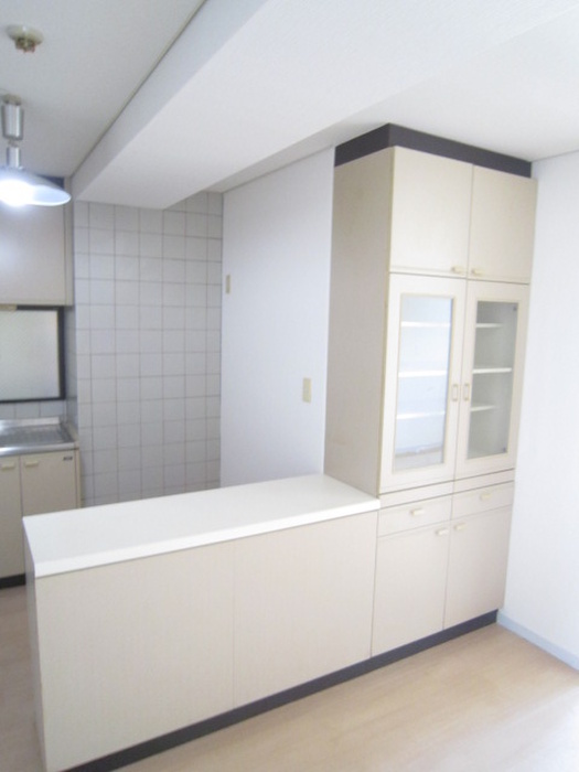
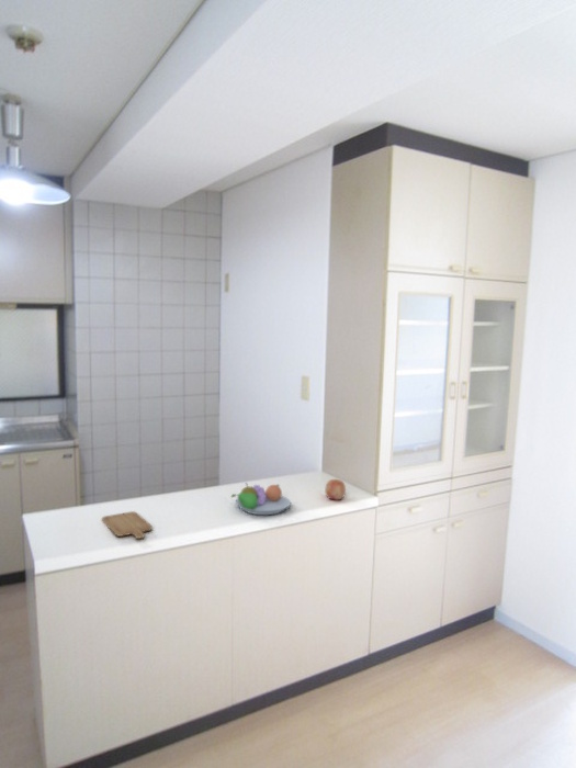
+ apple [324,478,347,501]
+ chopping board [101,510,154,540]
+ fruit bowl [230,482,292,516]
